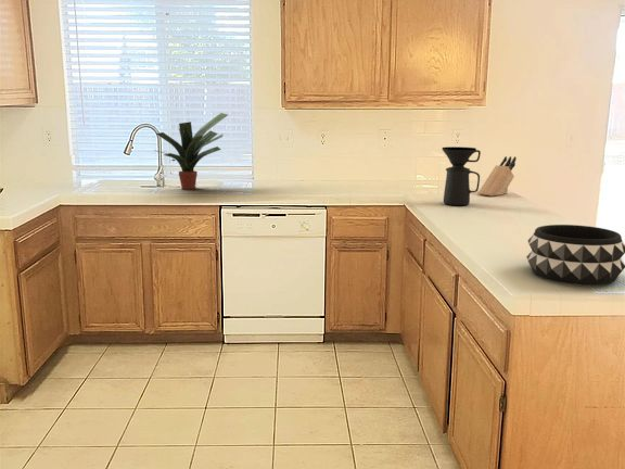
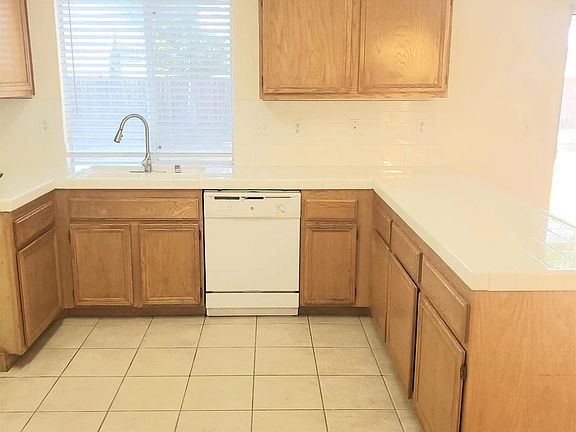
- decorative bowl [525,224,625,286]
- knife block [477,155,518,198]
- coffee maker [441,145,482,206]
- potted plant [153,112,229,190]
